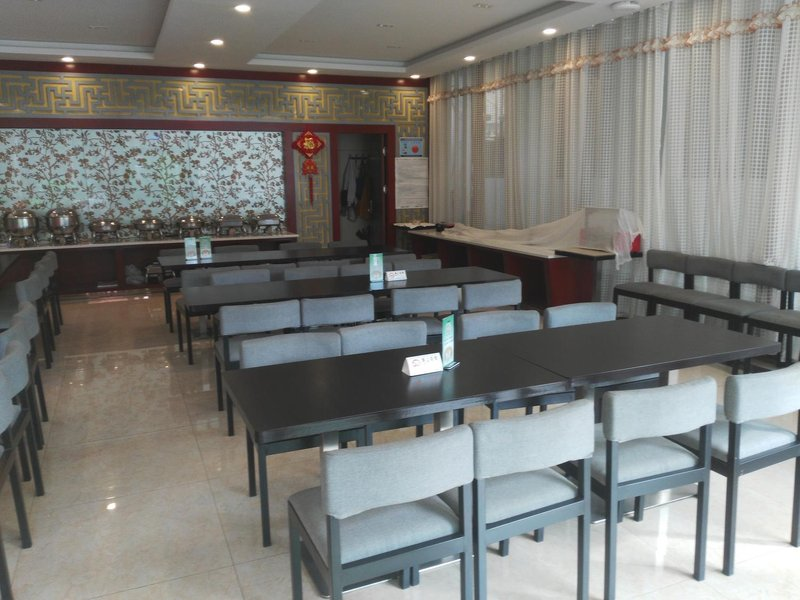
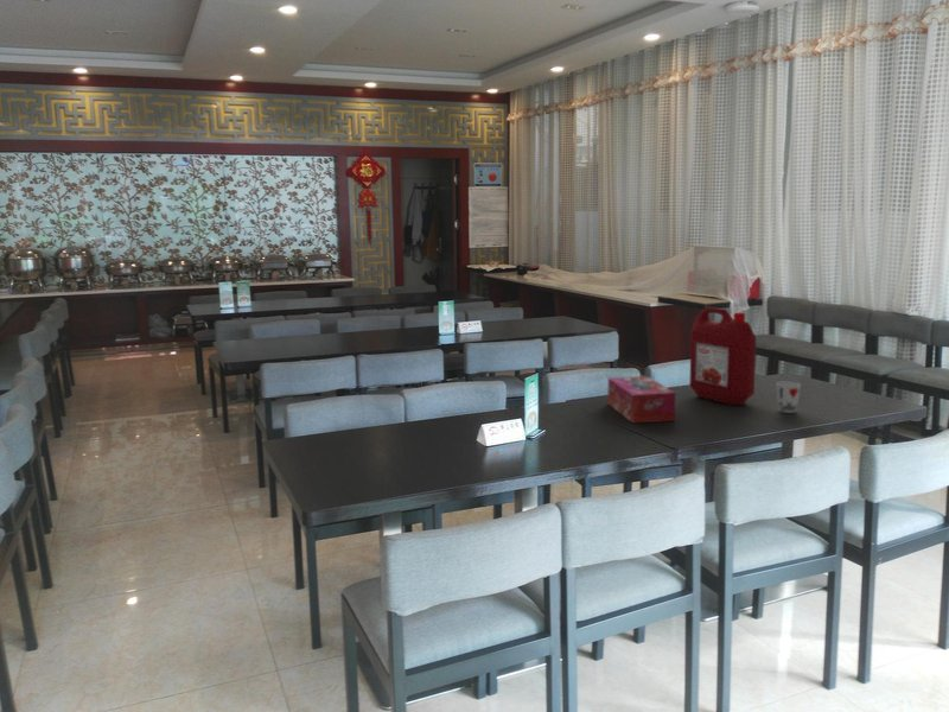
+ ketchup jug [688,306,757,406]
+ tissue box [607,375,677,425]
+ cup [775,381,802,414]
